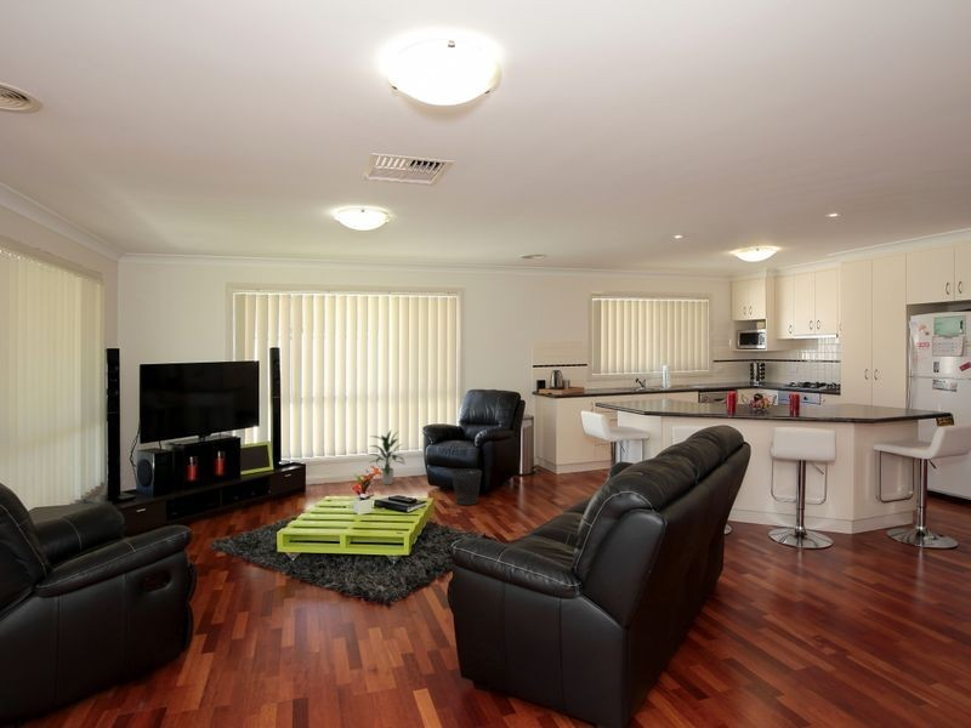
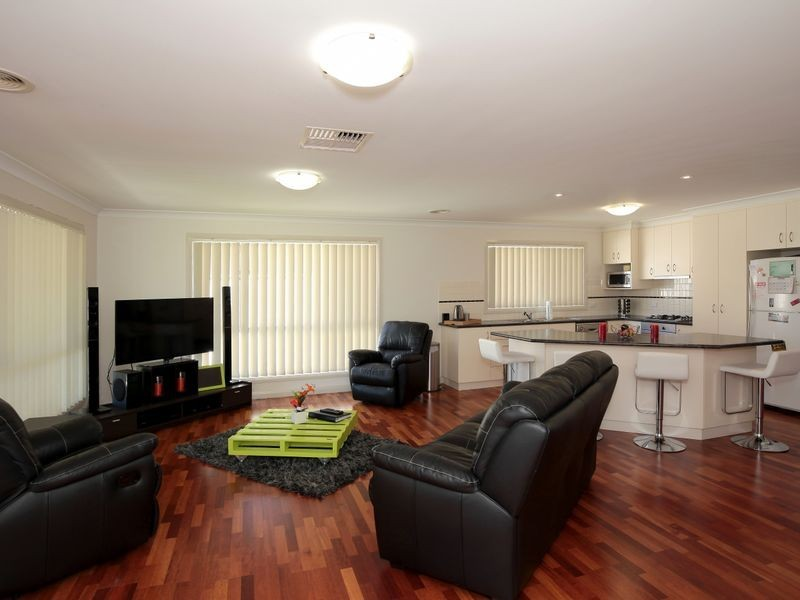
- wastebasket [450,467,483,506]
- indoor plant [368,430,407,485]
